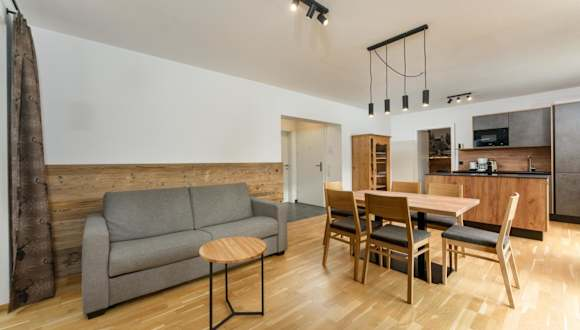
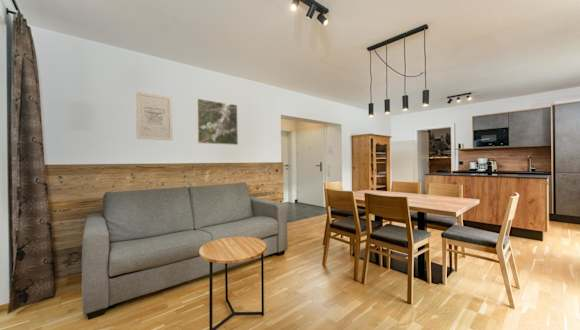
+ wall art [135,91,174,141]
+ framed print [196,98,239,146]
